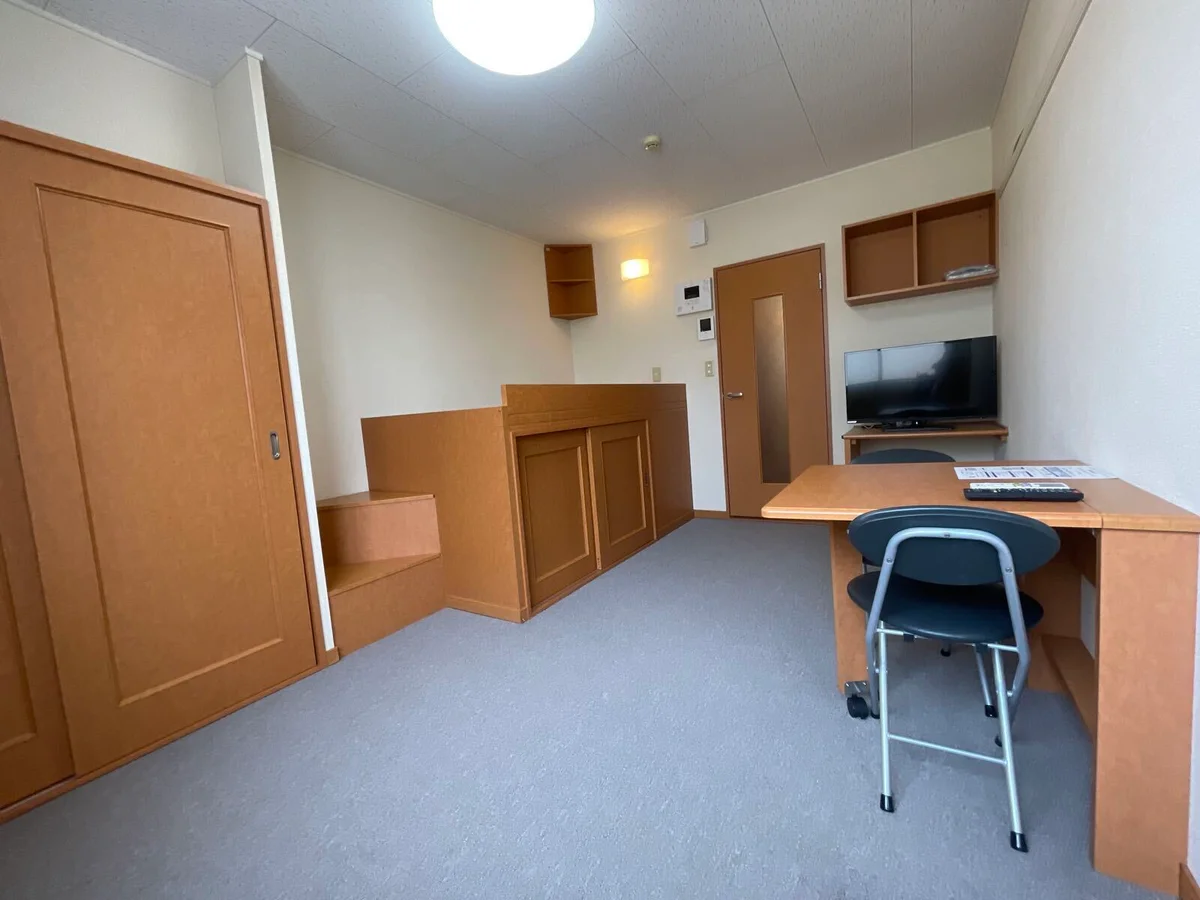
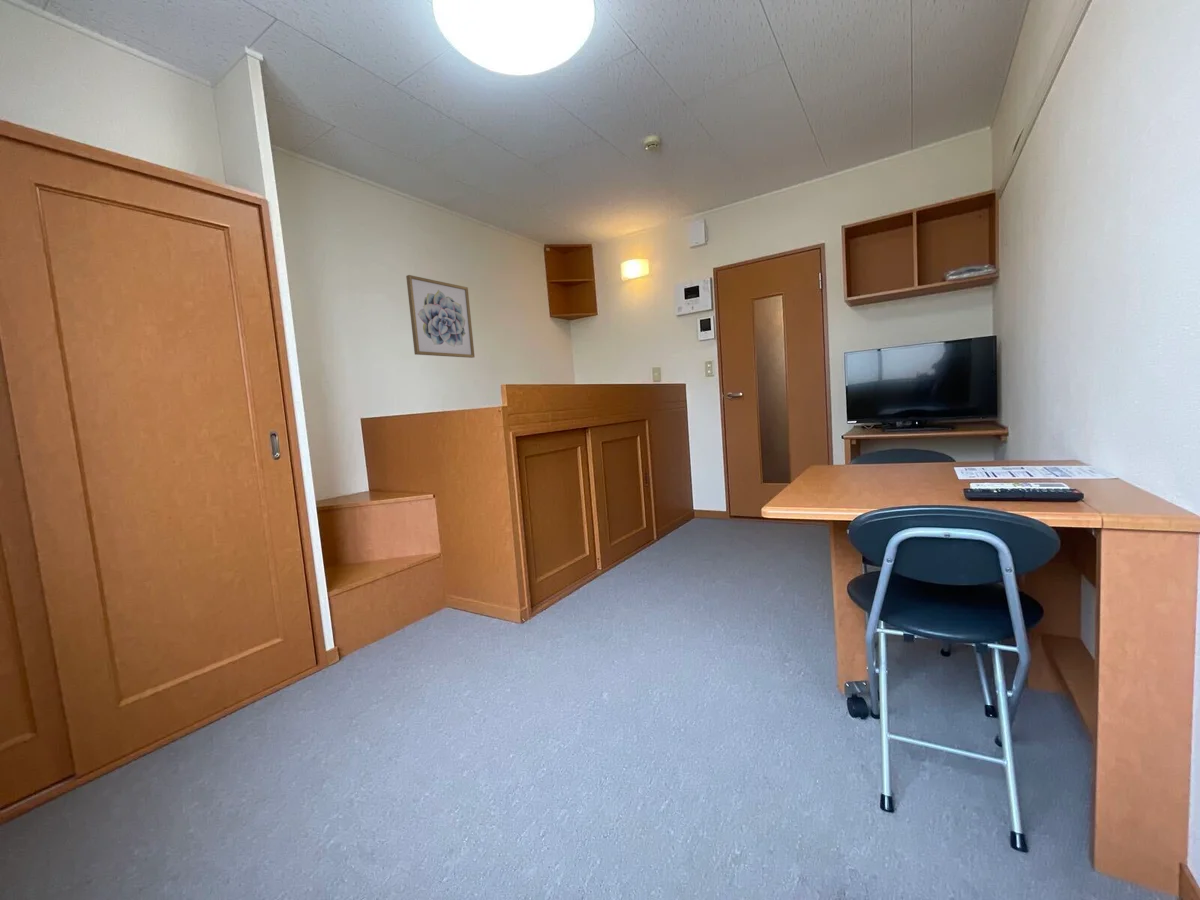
+ wall art [405,274,475,359]
